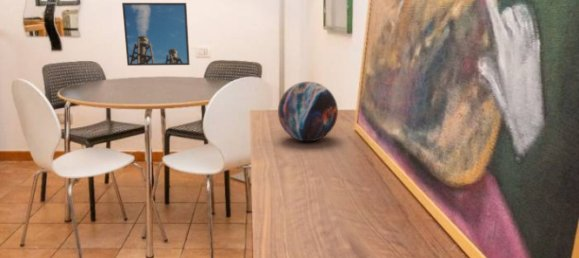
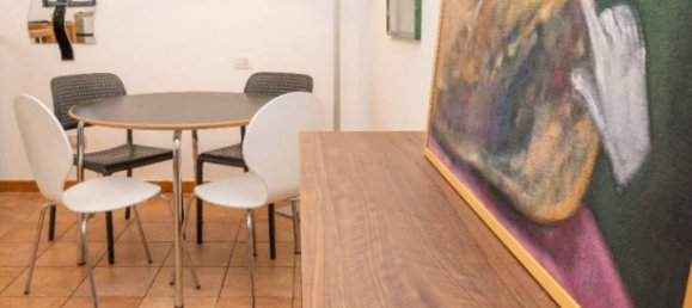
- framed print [121,2,191,67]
- decorative orb [277,81,339,142]
